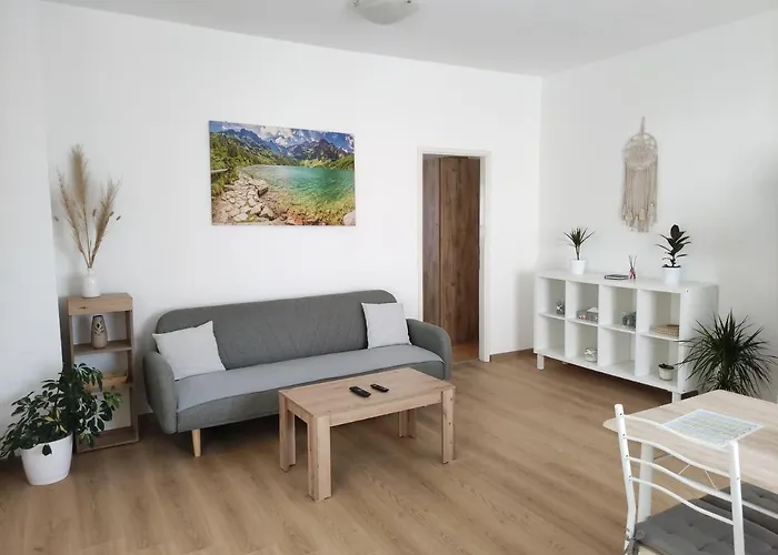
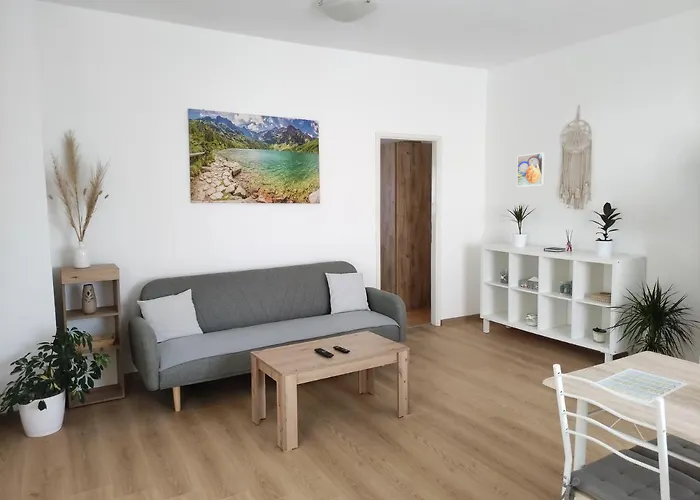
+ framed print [516,152,546,188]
